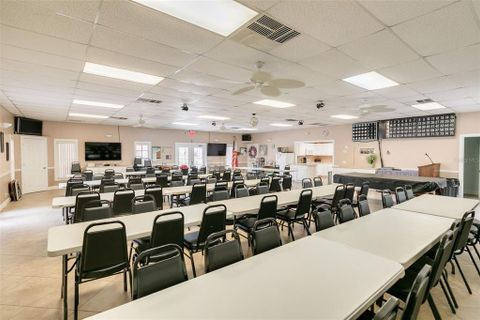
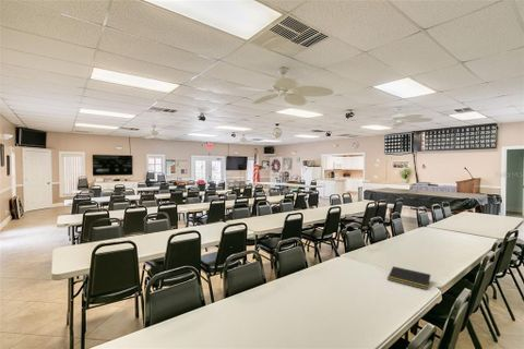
+ notepad [386,265,431,290]
